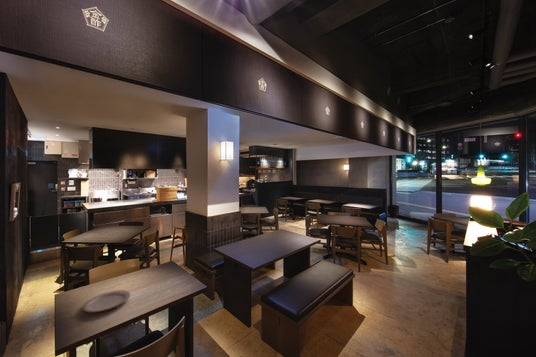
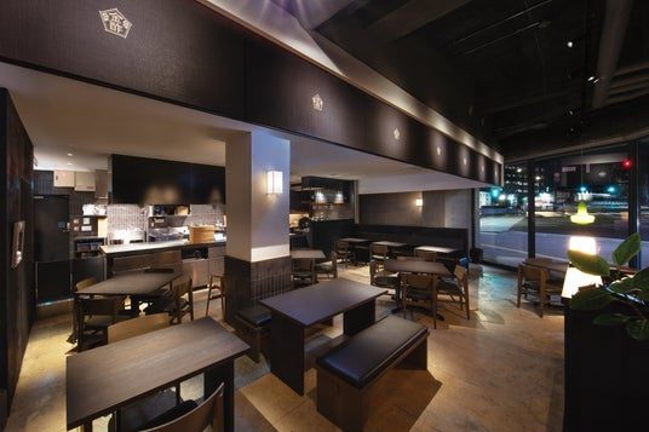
- plate [81,289,131,314]
